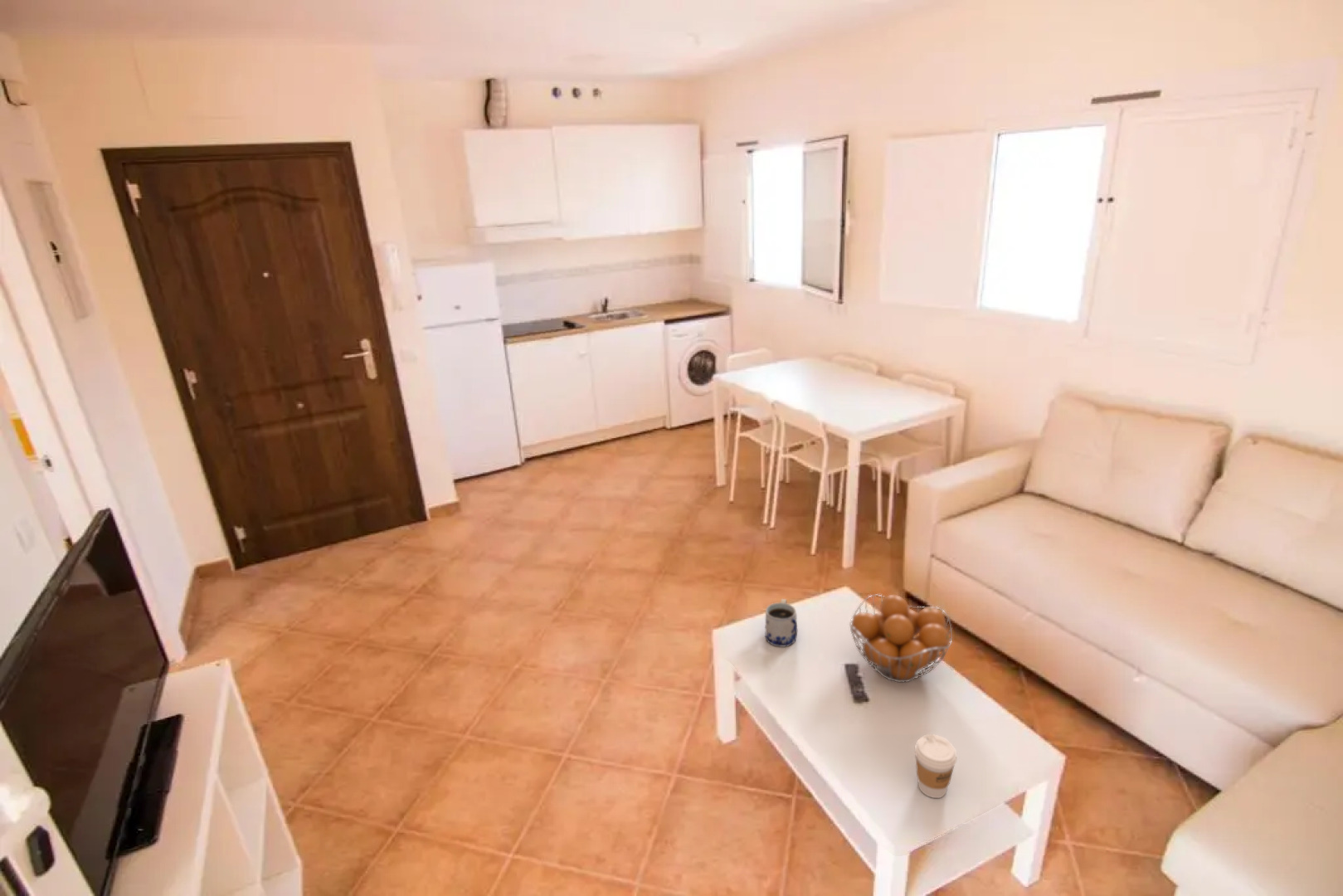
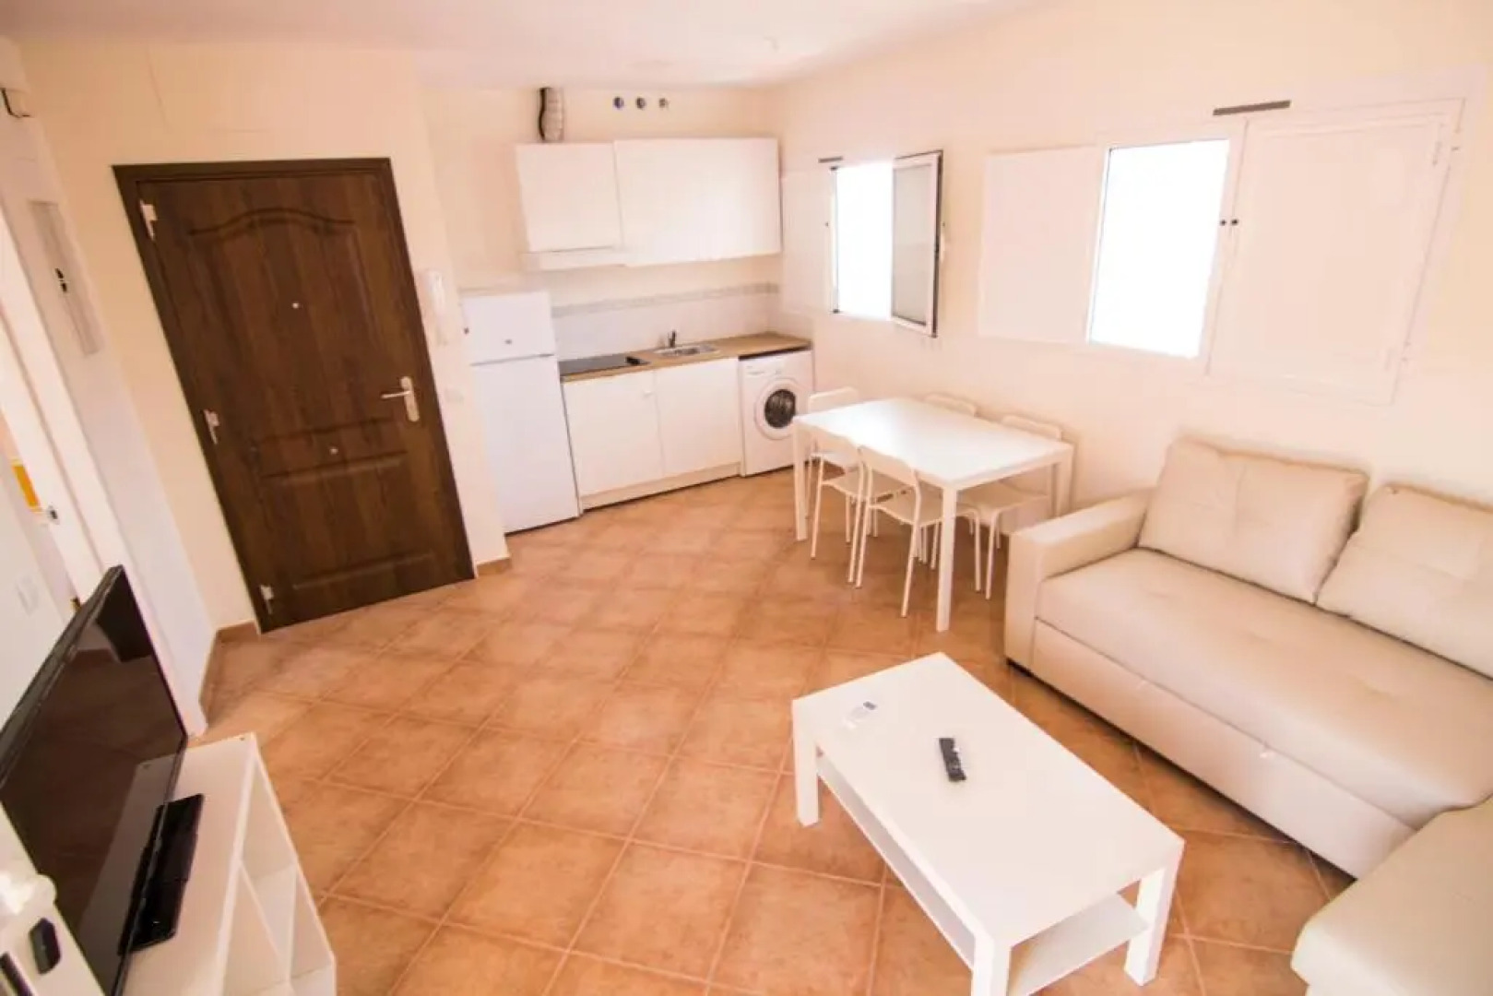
- fruit basket [849,594,953,683]
- mug [764,598,798,648]
- coffee cup [914,733,957,799]
